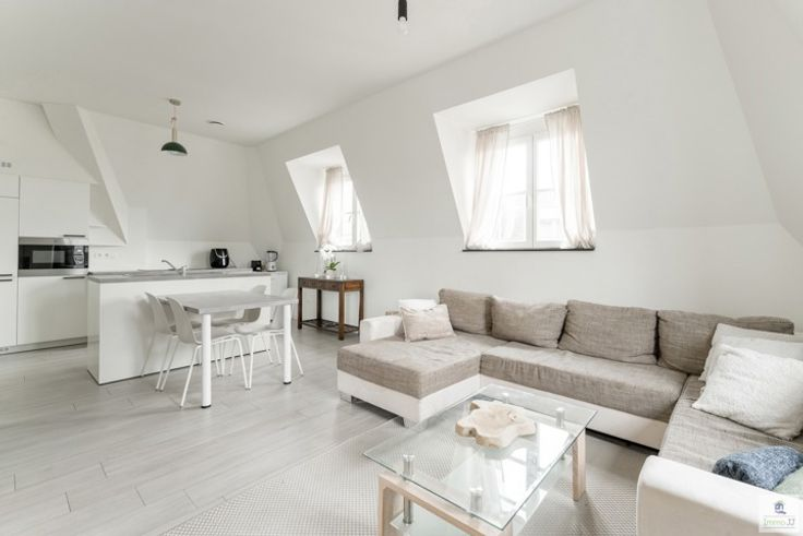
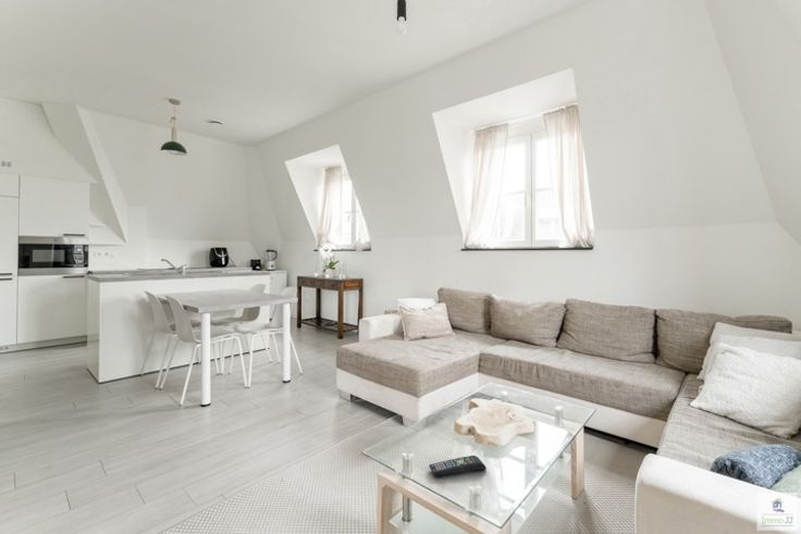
+ remote control [428,455,488,477]
